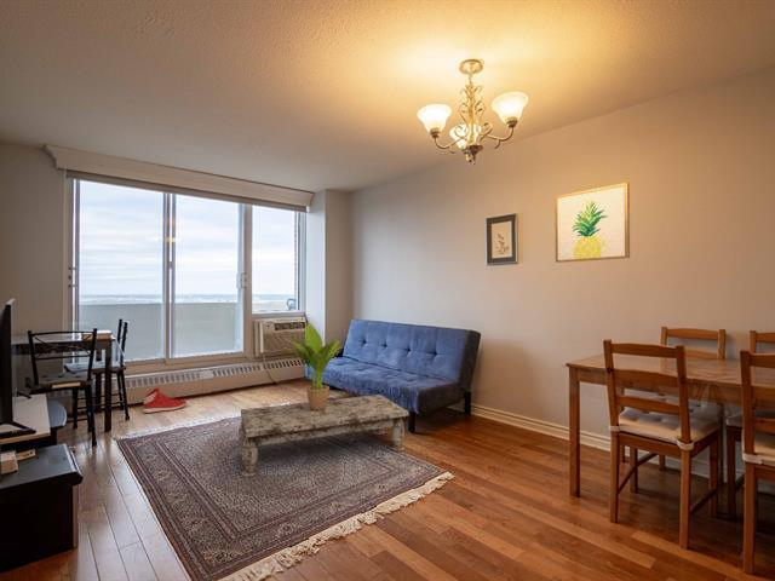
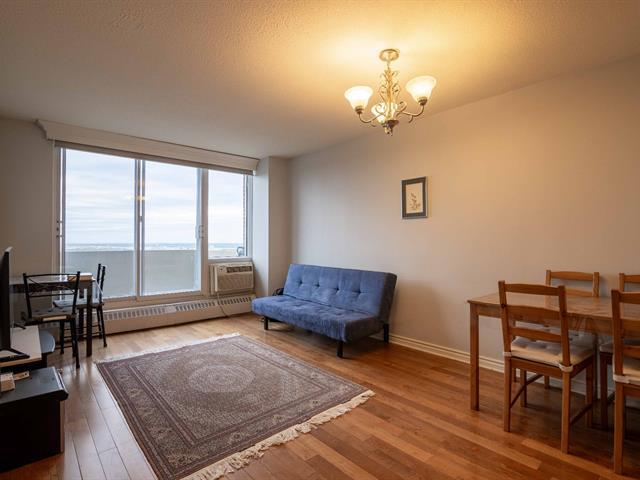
- sneaker [142,387,188,414]
- coffee table [237,393,411,478]
- potted plant [283,322,343,410]
- wall art [553,182,631,264]
